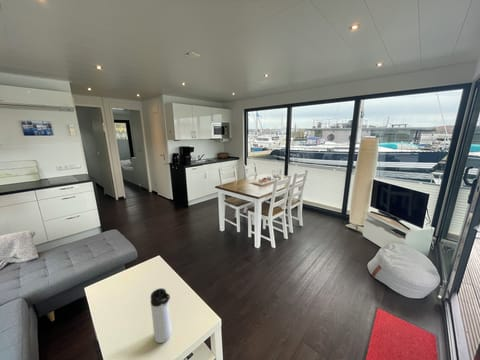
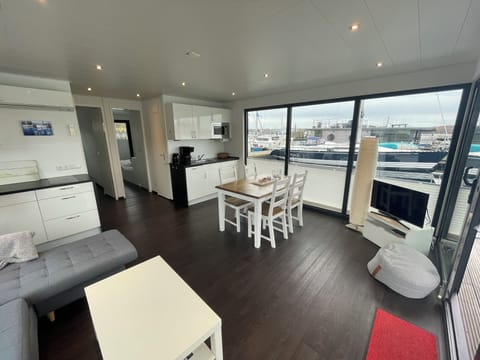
- thermos bottle [150,287,172,344]
